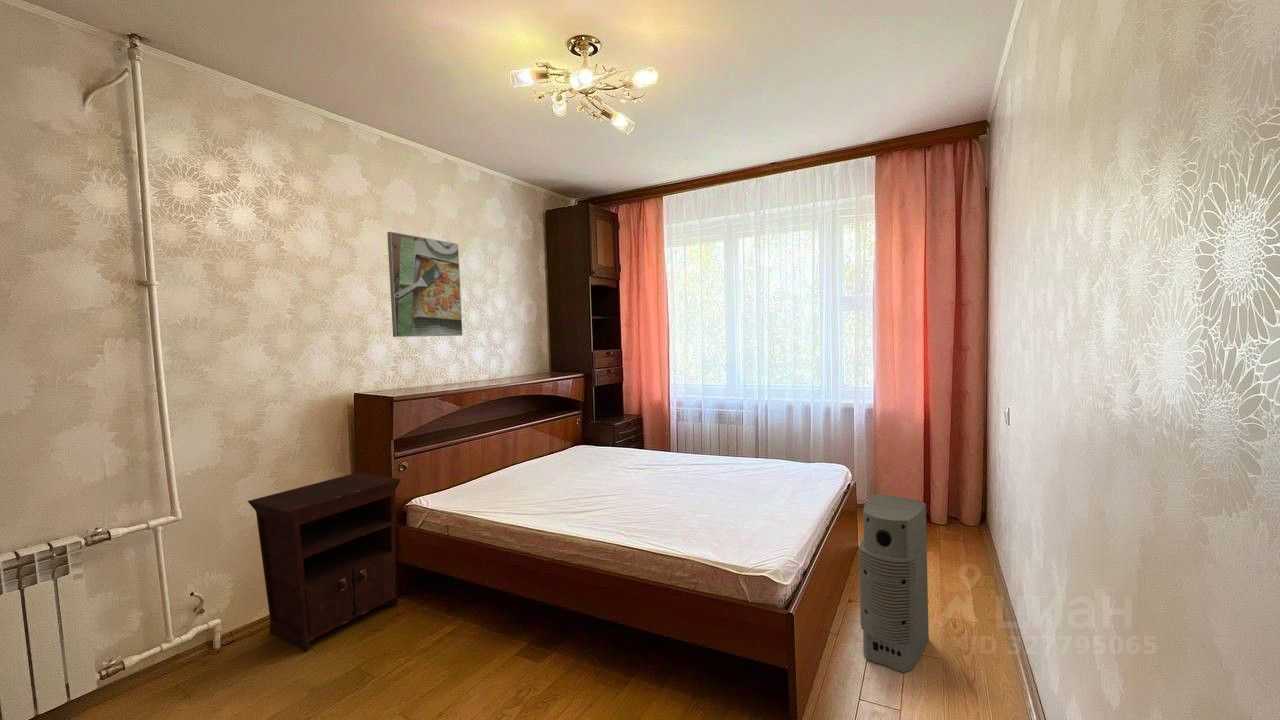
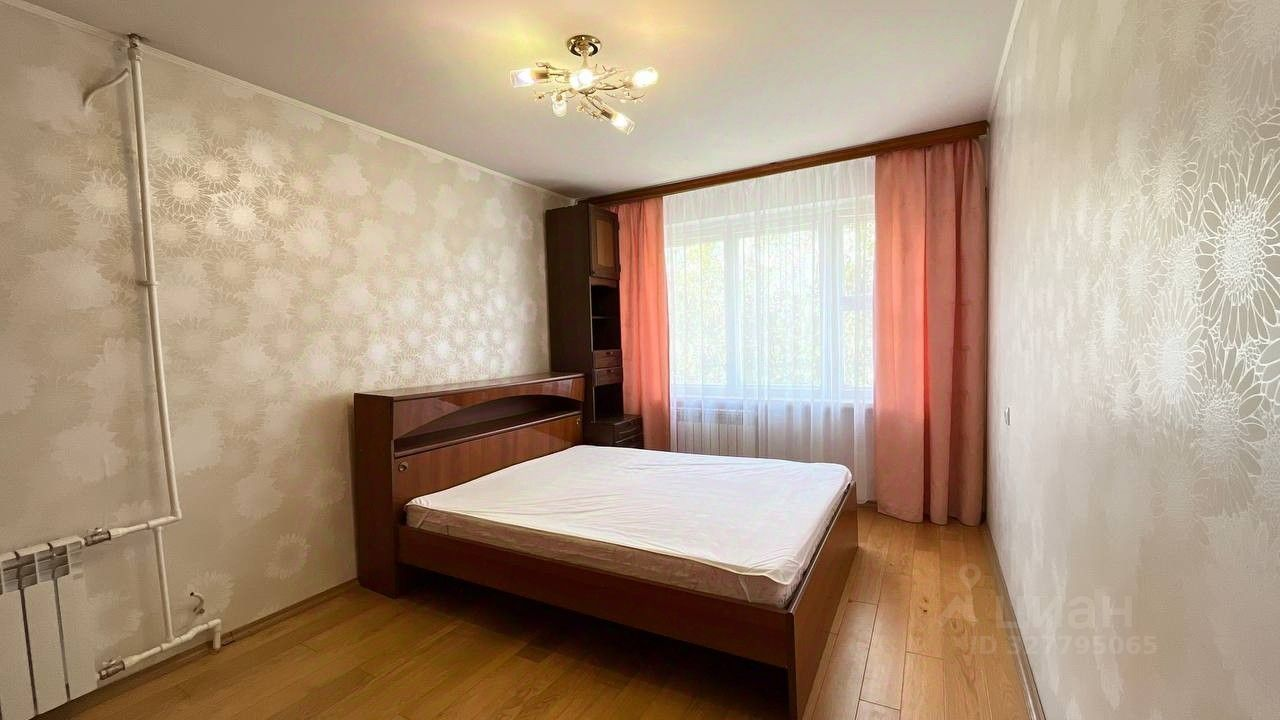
- air purifier [859,493,930,674]
- nightstand [247,471,402,653]
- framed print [386,231,464,338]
